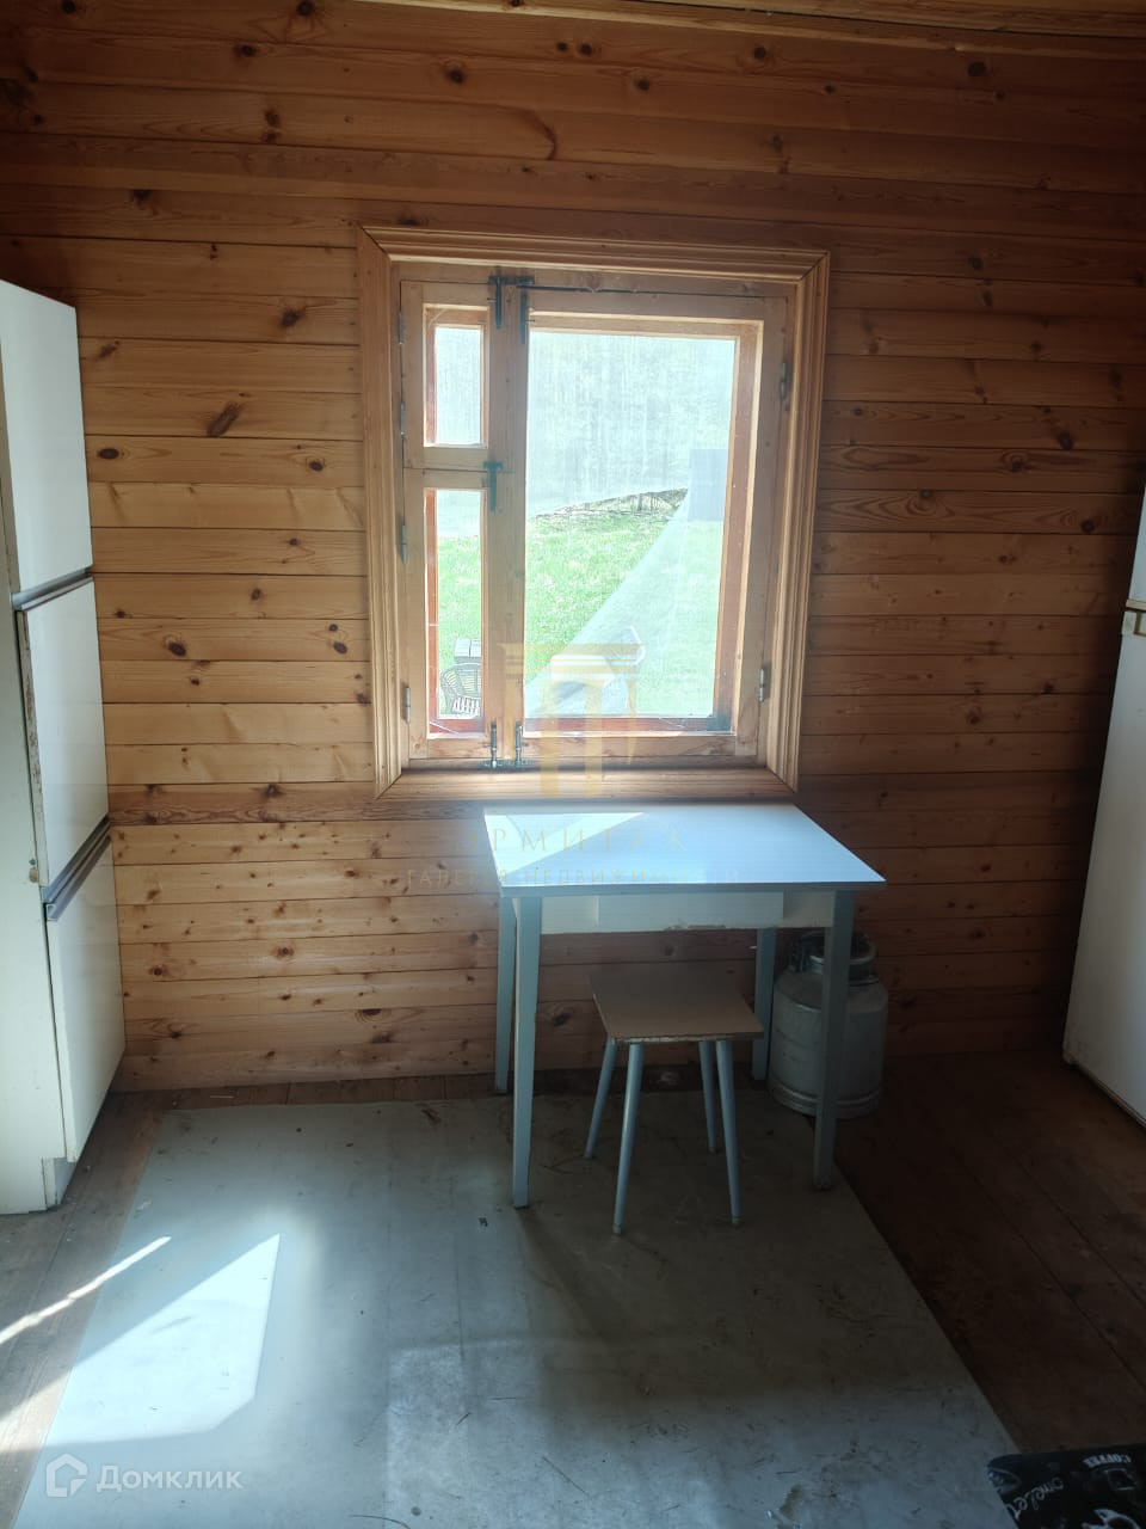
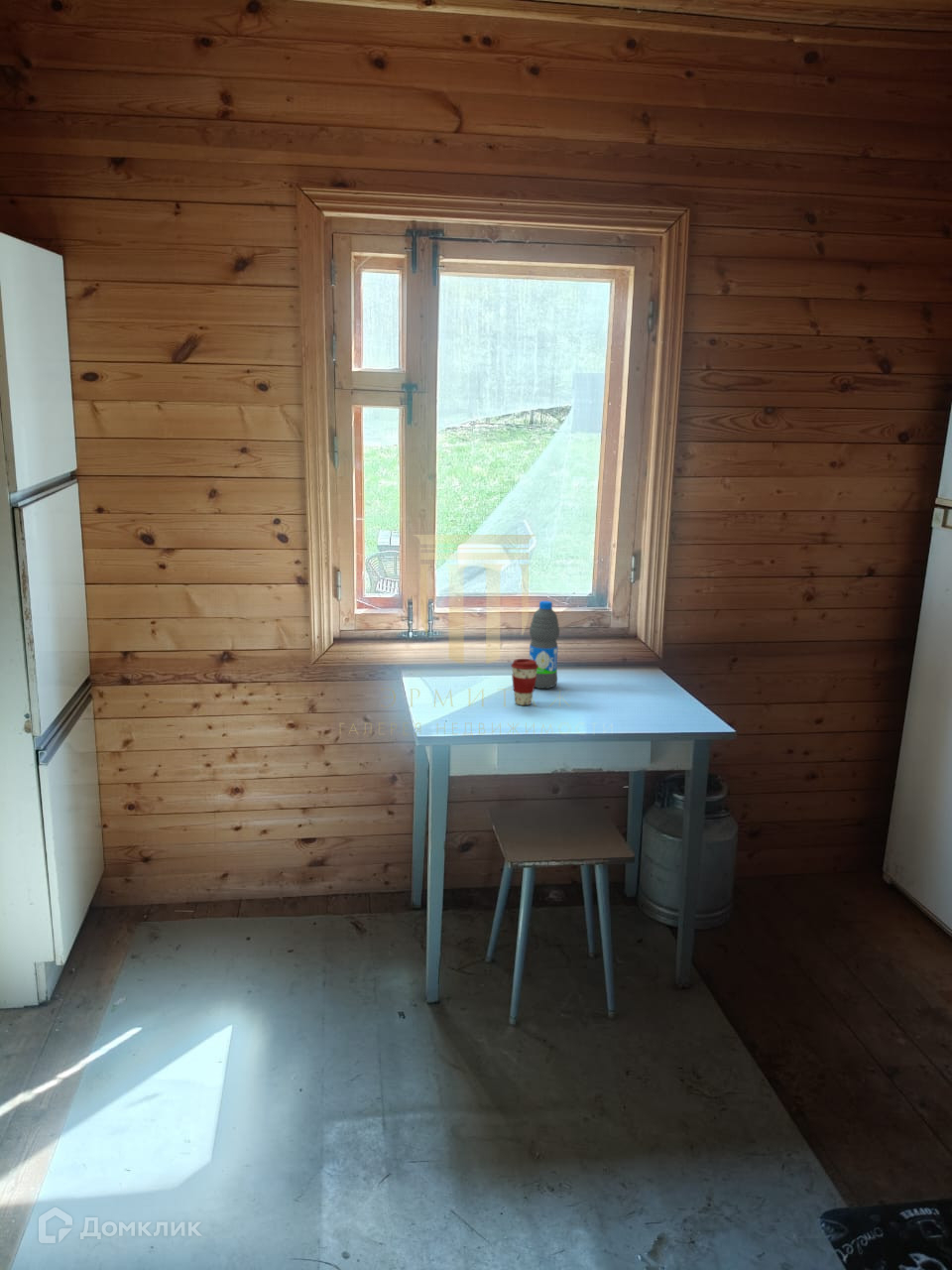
+ water bottle [529,600,560,690]
+ coffee cup [510,658,538,706]
